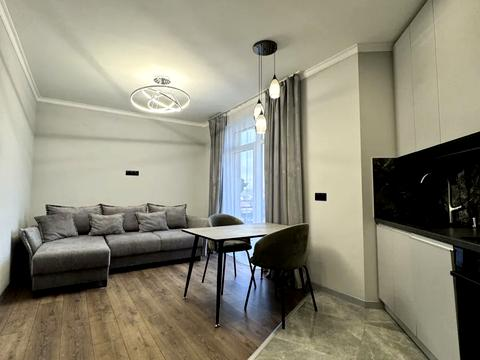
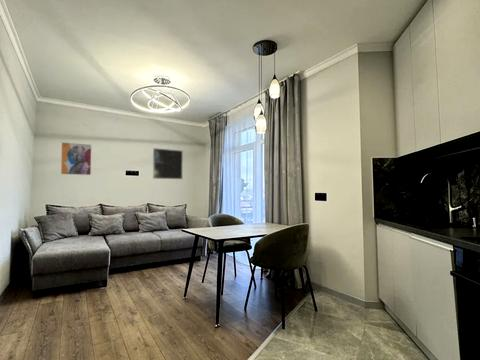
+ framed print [152,147,184,180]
+ wall art [60,141,93,176]
